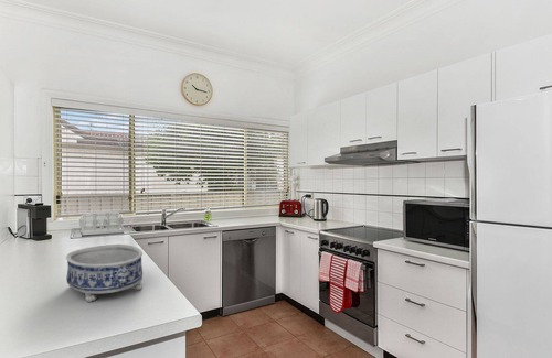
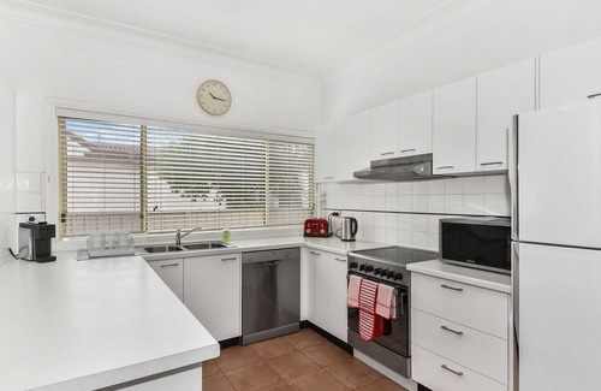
- decorative bowl [65,243,144,303]
